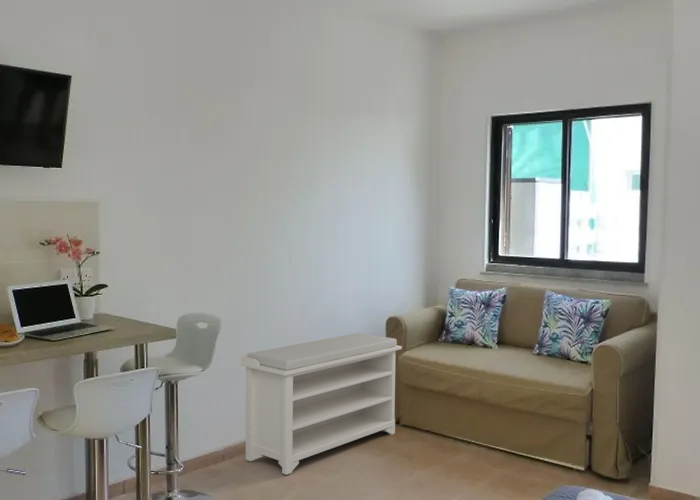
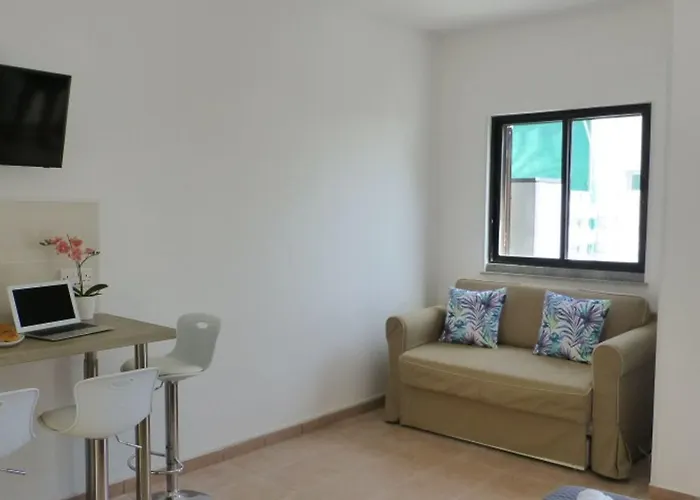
- bench [239,332,403,476]
